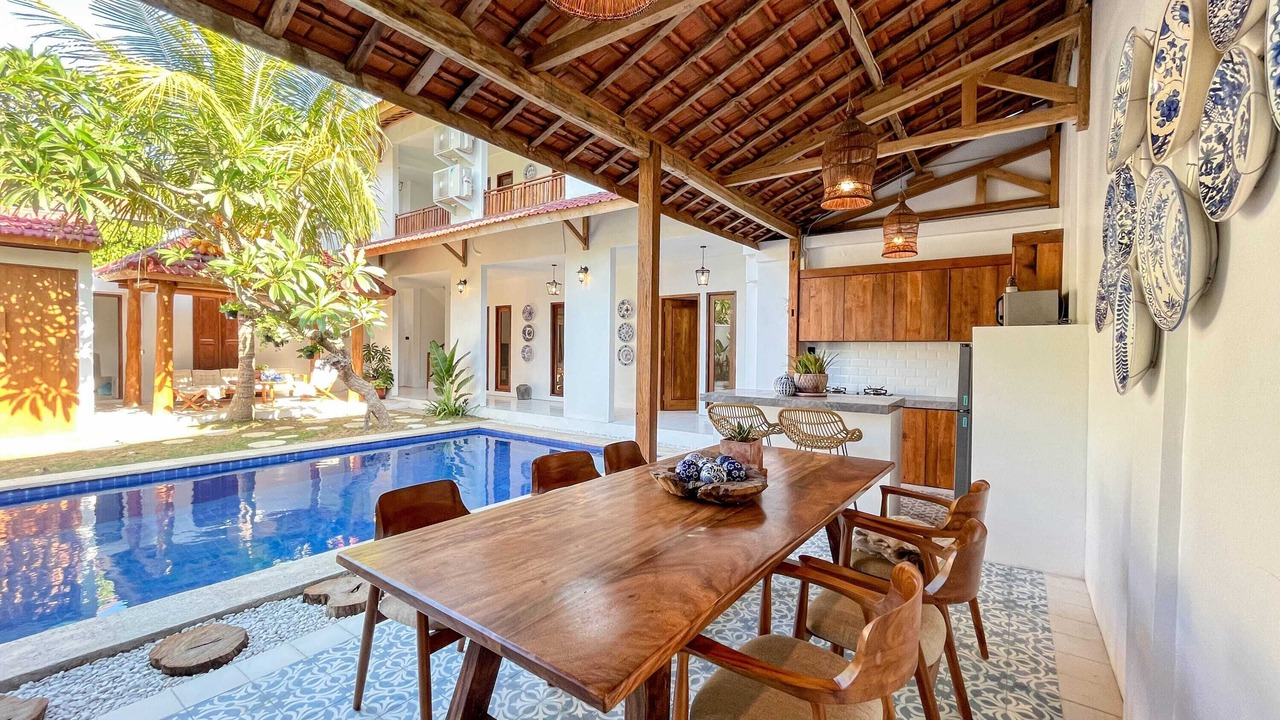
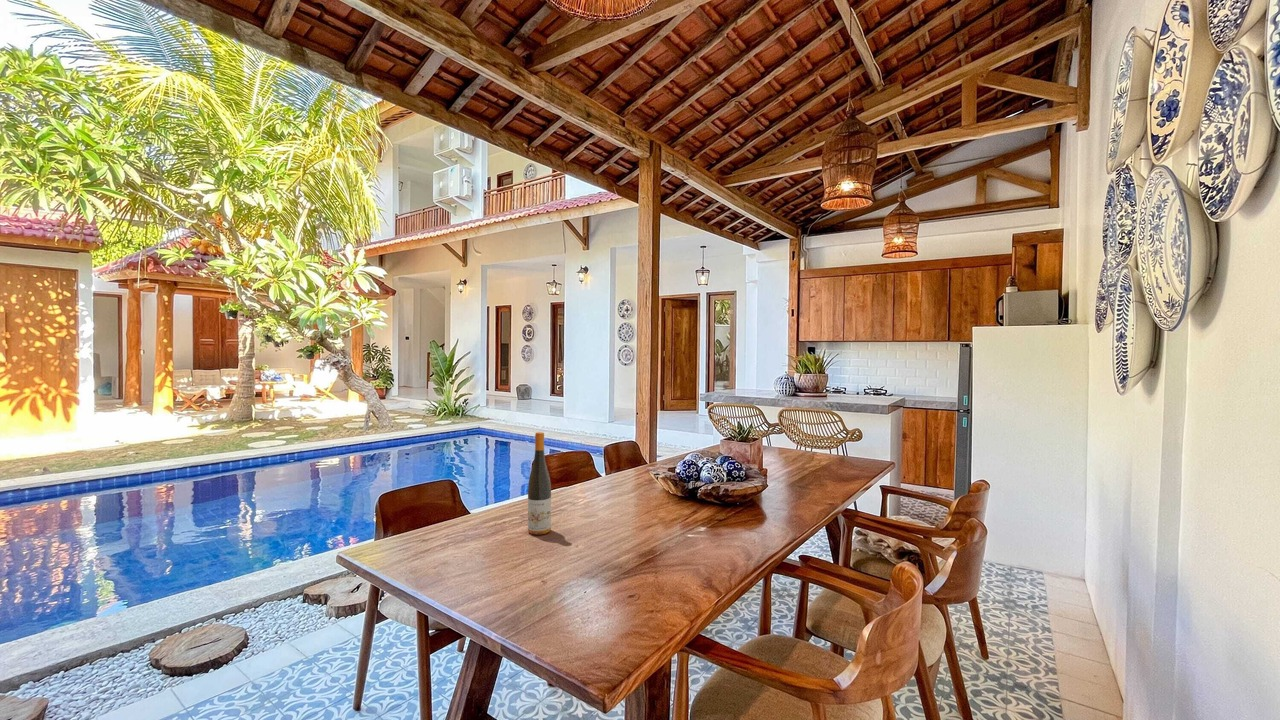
+ wine bottle [527,431,552,536]
